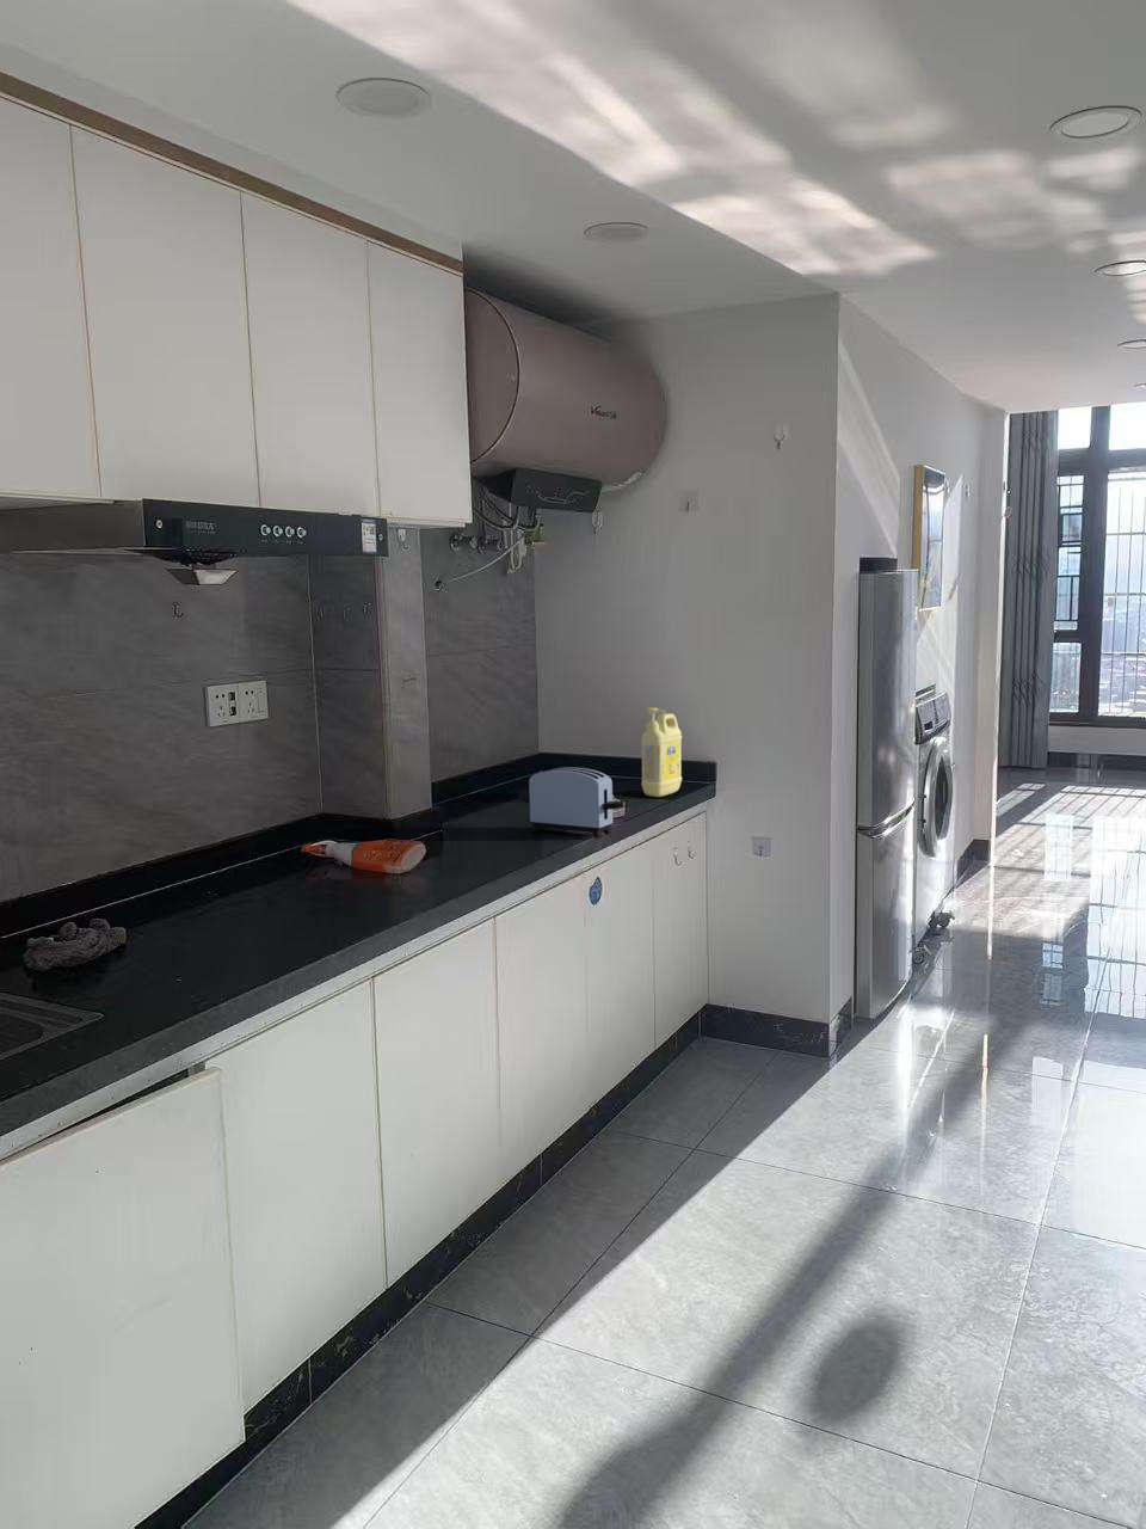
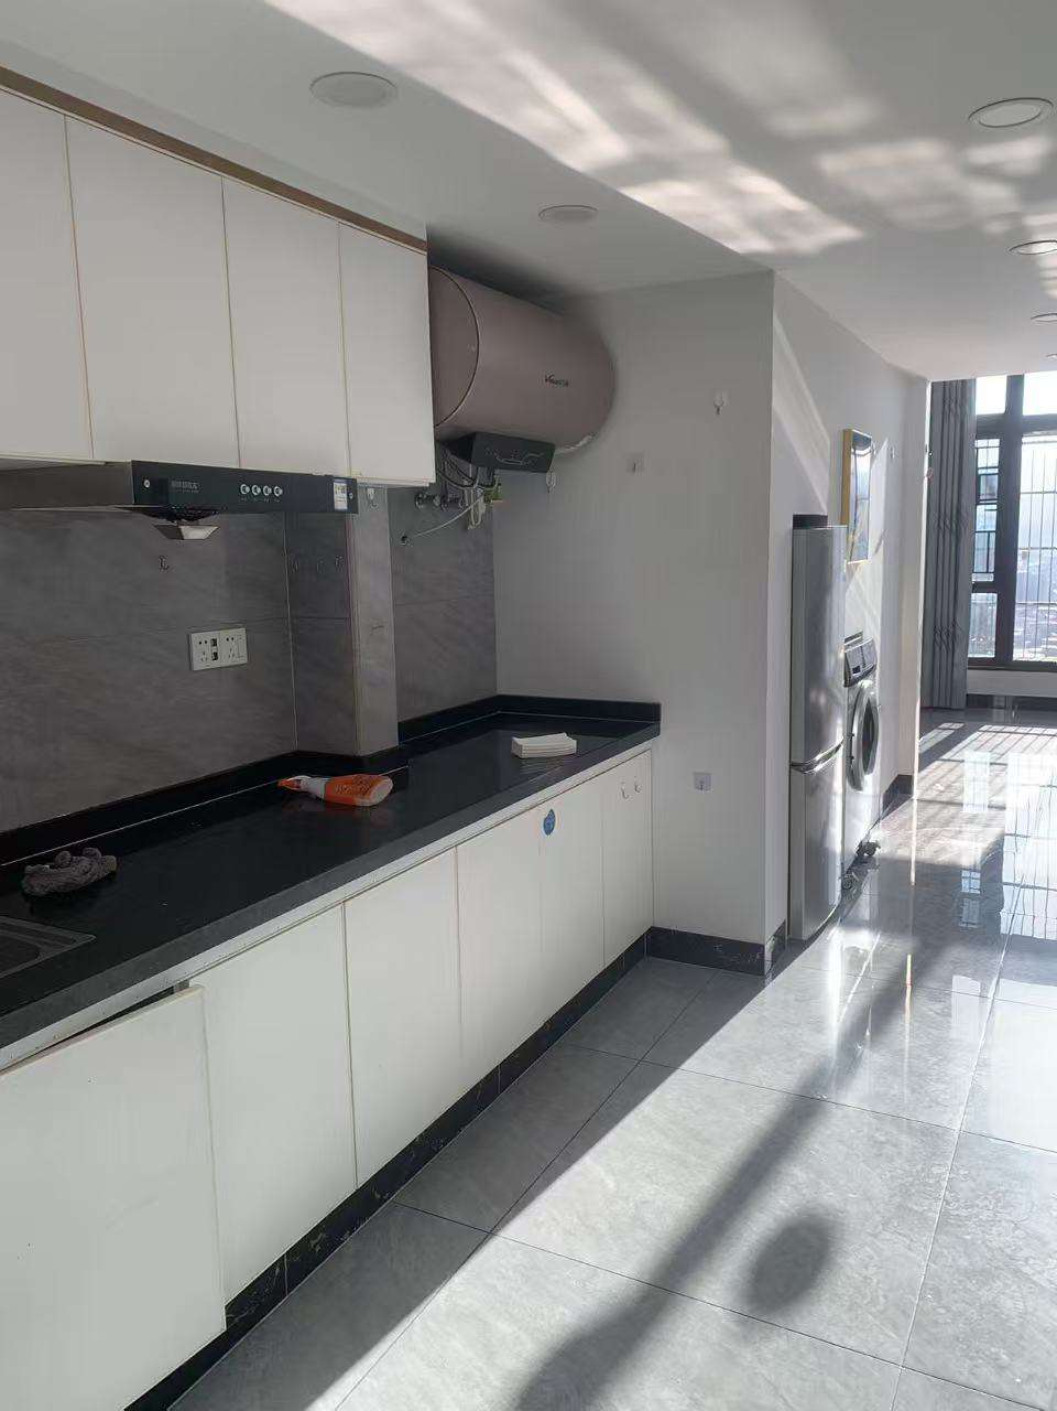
- detergent [640,706,683,798]
- toaster [518,766,626,840]
